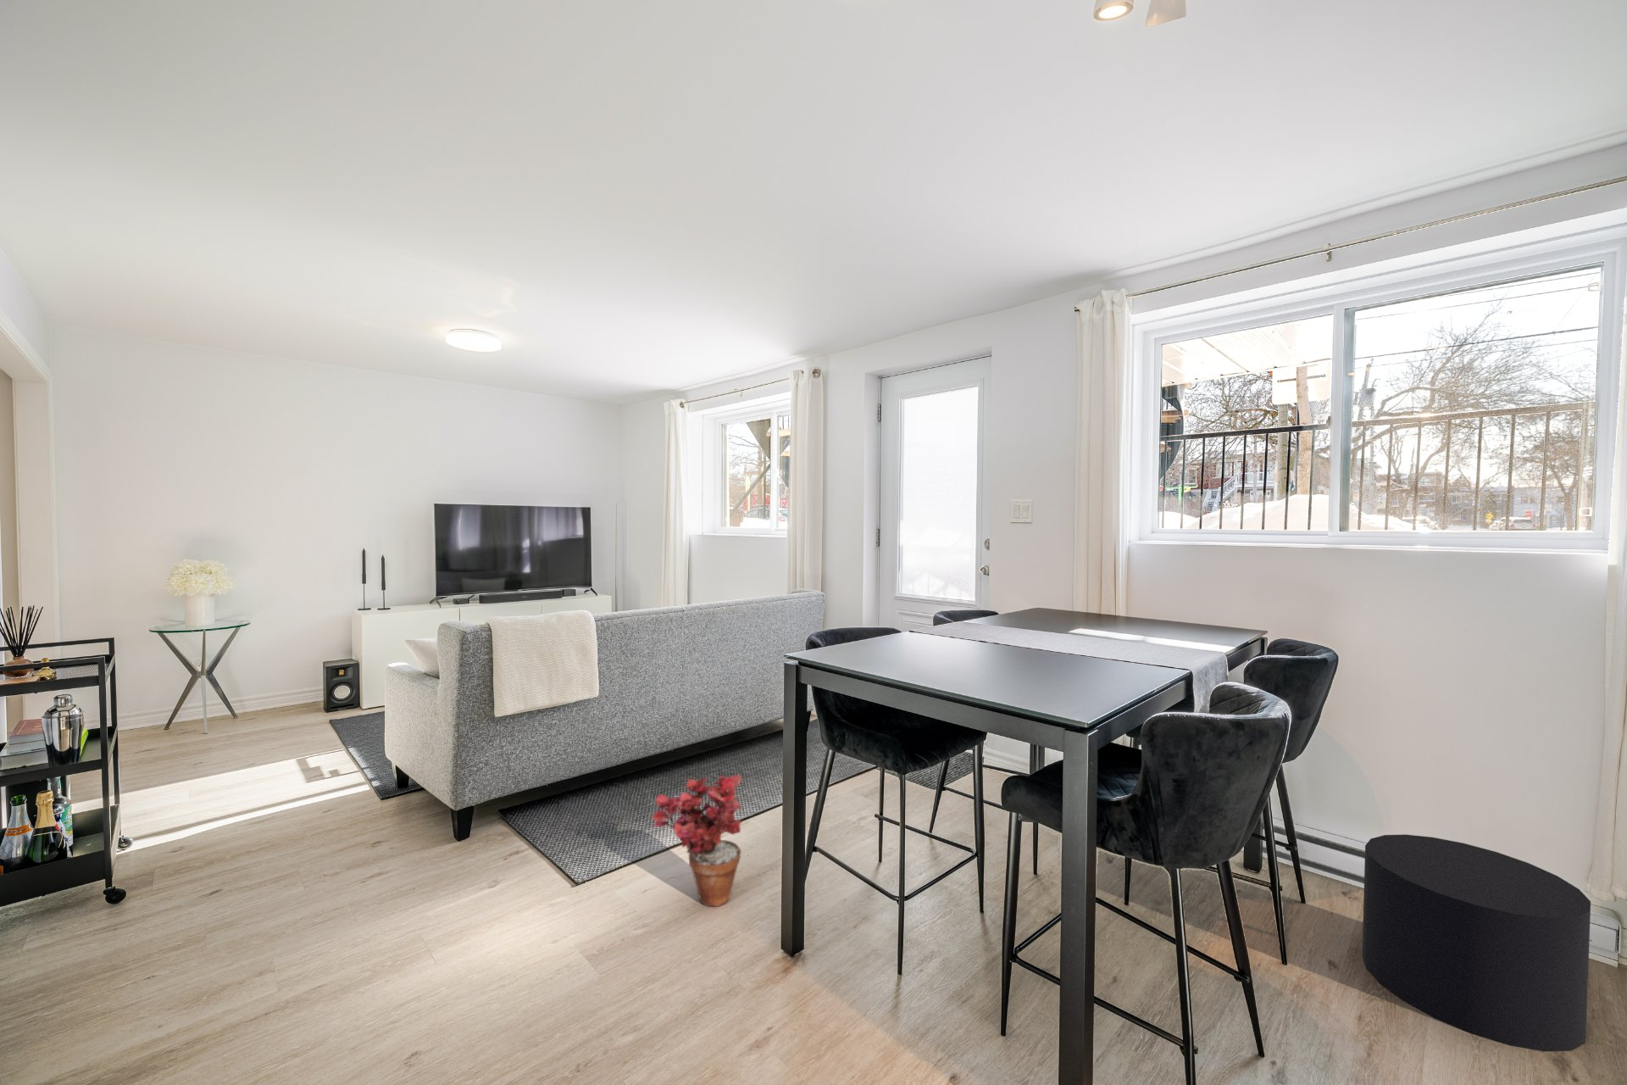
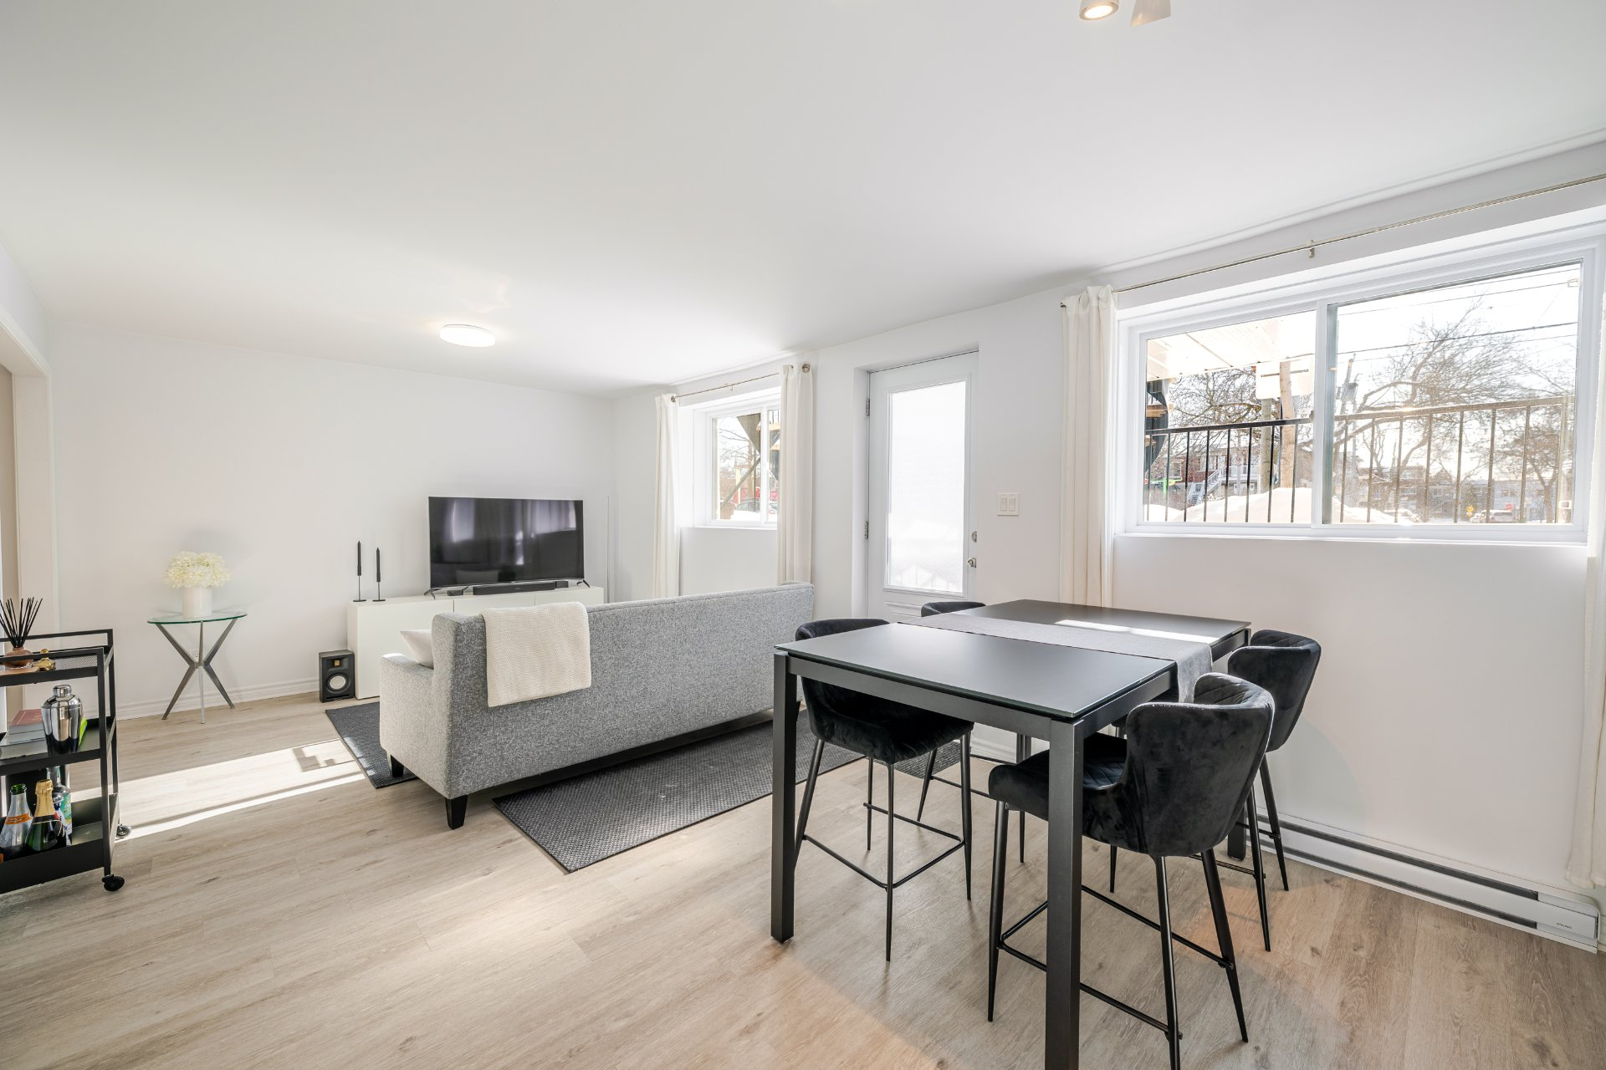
- potted plant [651,775,743,907]
- stool [1362,833,1592,1052]
